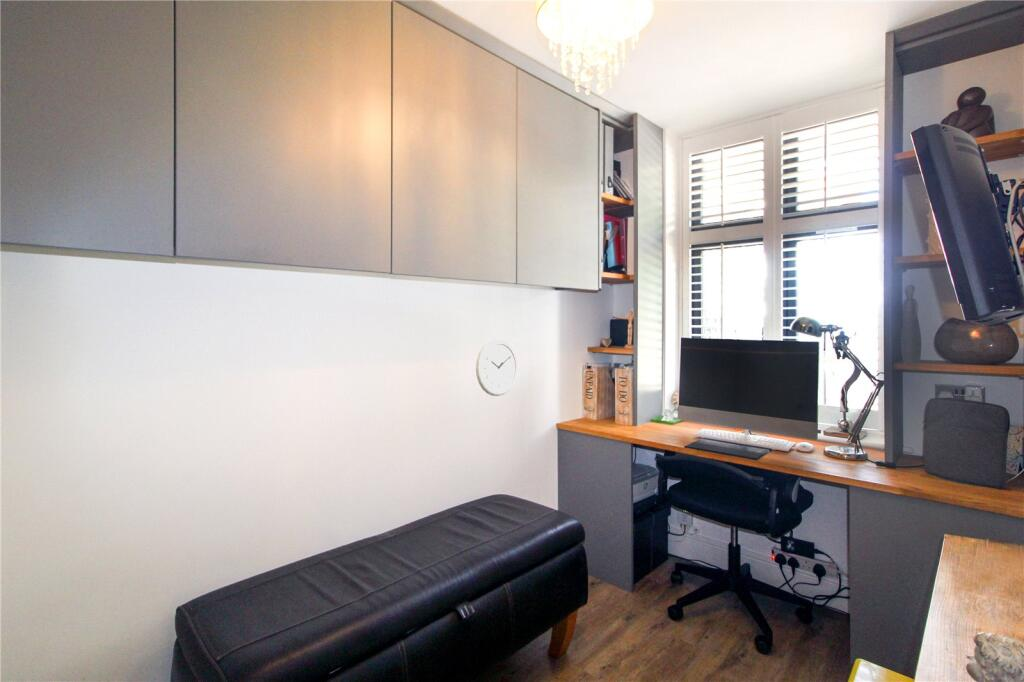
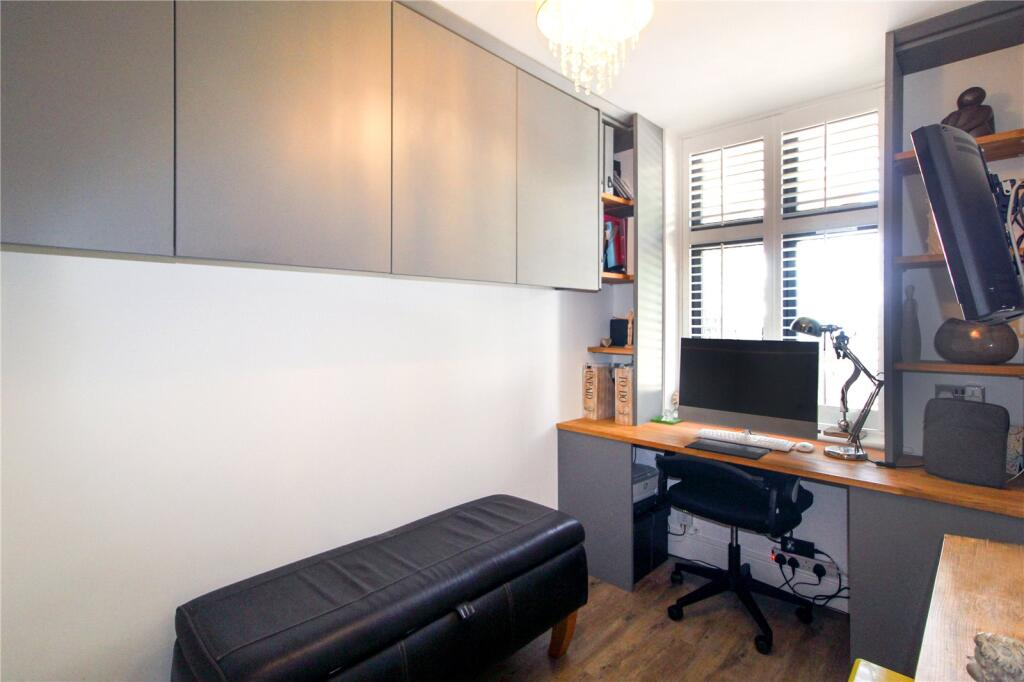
- wall clock [475,338,519,397]
